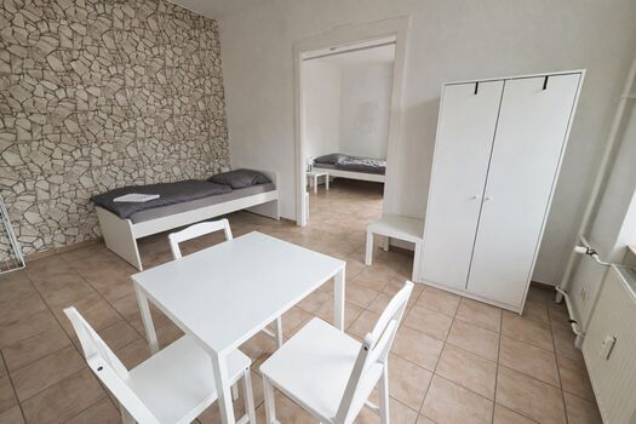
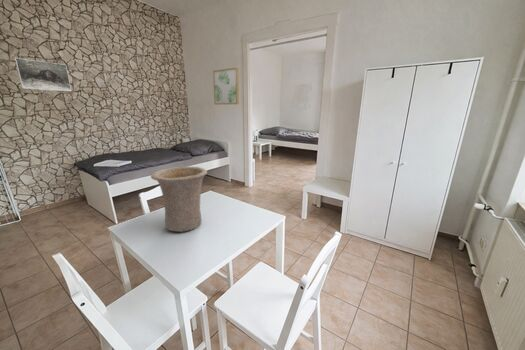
+ wall art [212,66,240,106]
+ vase [150,165,208,233]
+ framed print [14,57,72,92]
